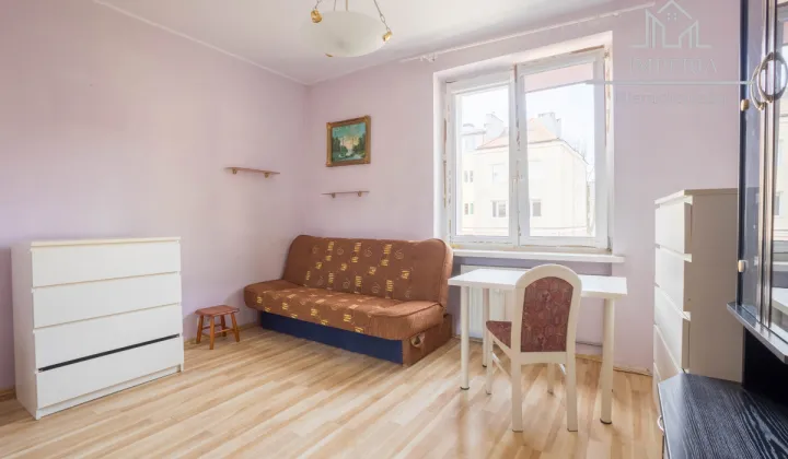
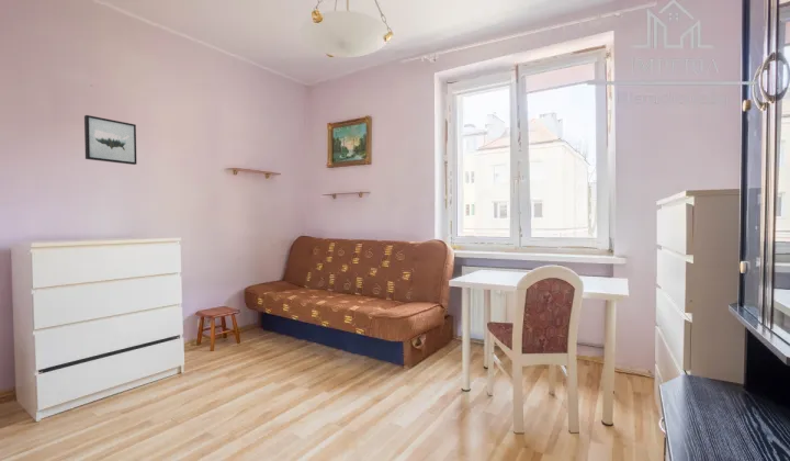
+ wall art [83,114,137,166]
